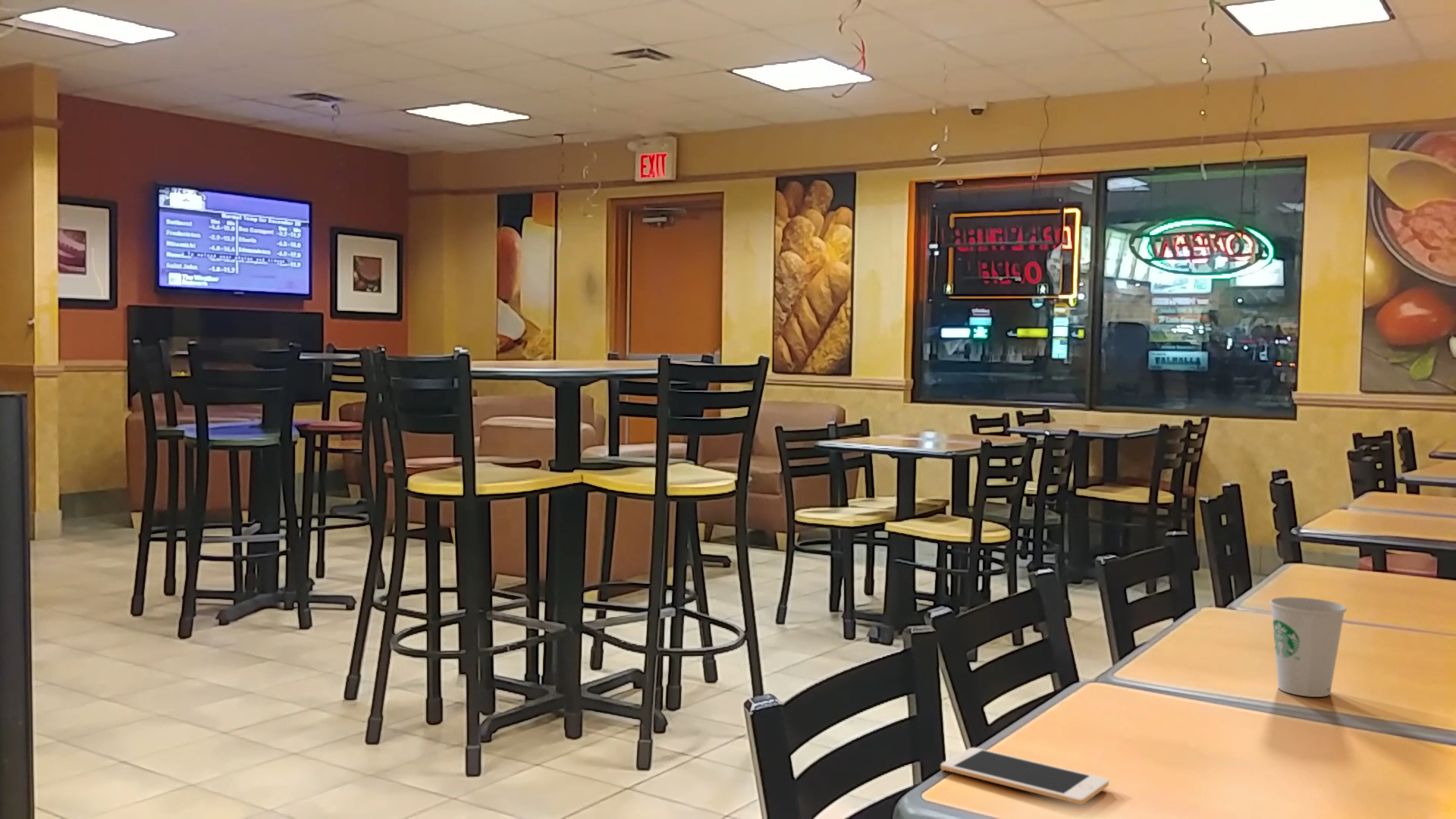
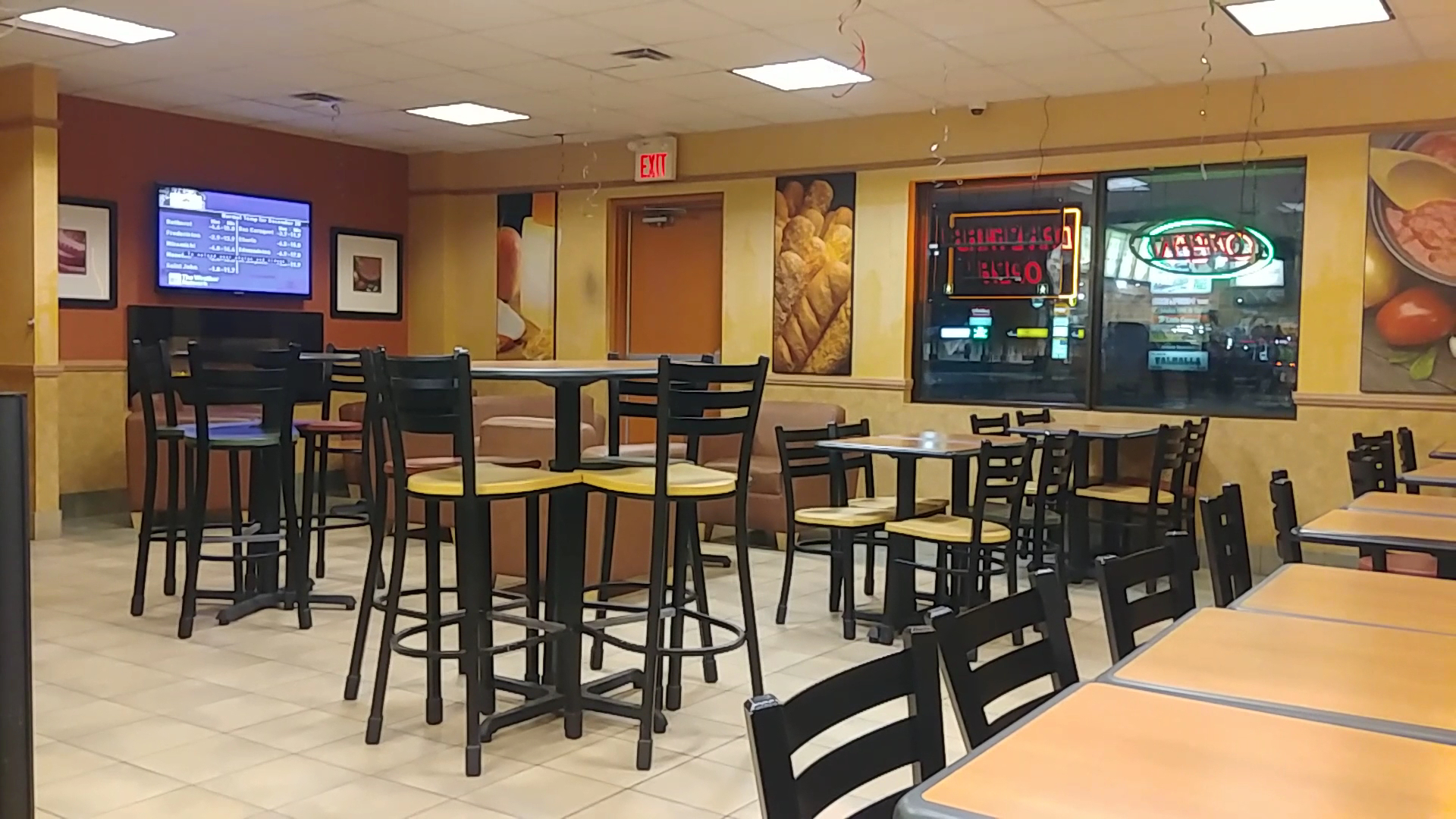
- paper cup [1269,596,1348,698]
- cell phone [940,747,1109,805]
